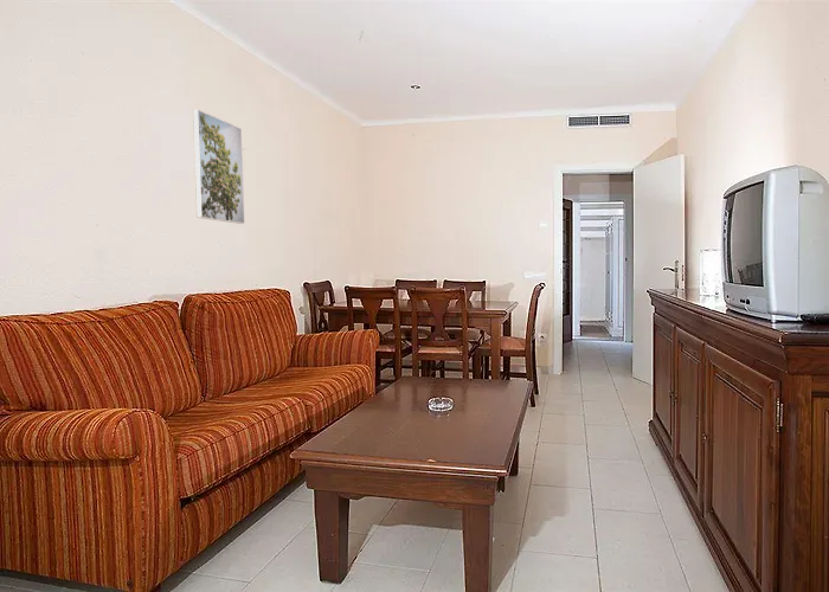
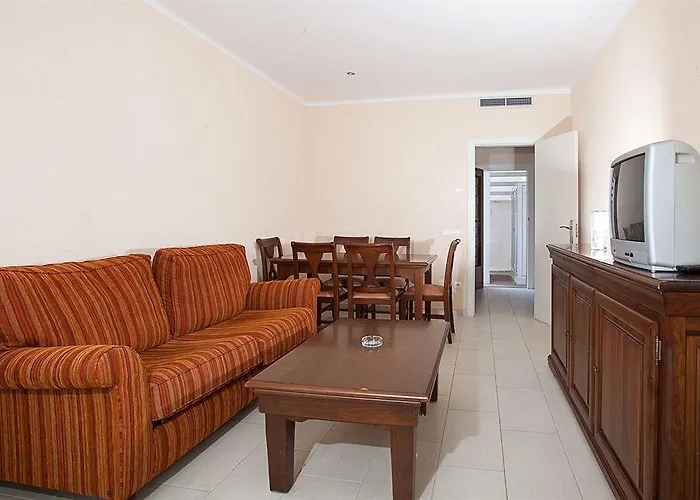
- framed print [192,109,245,225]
